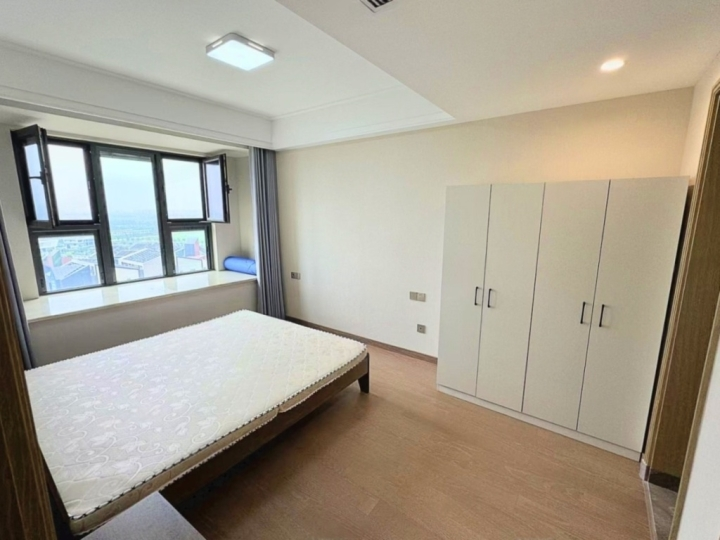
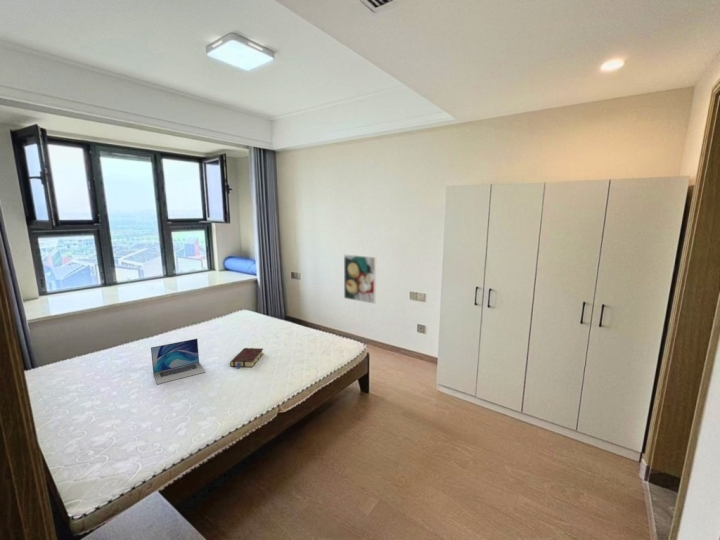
+ laptop [150,338,206,385]
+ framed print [343,254,377,305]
+ book [229,347,265,370]
